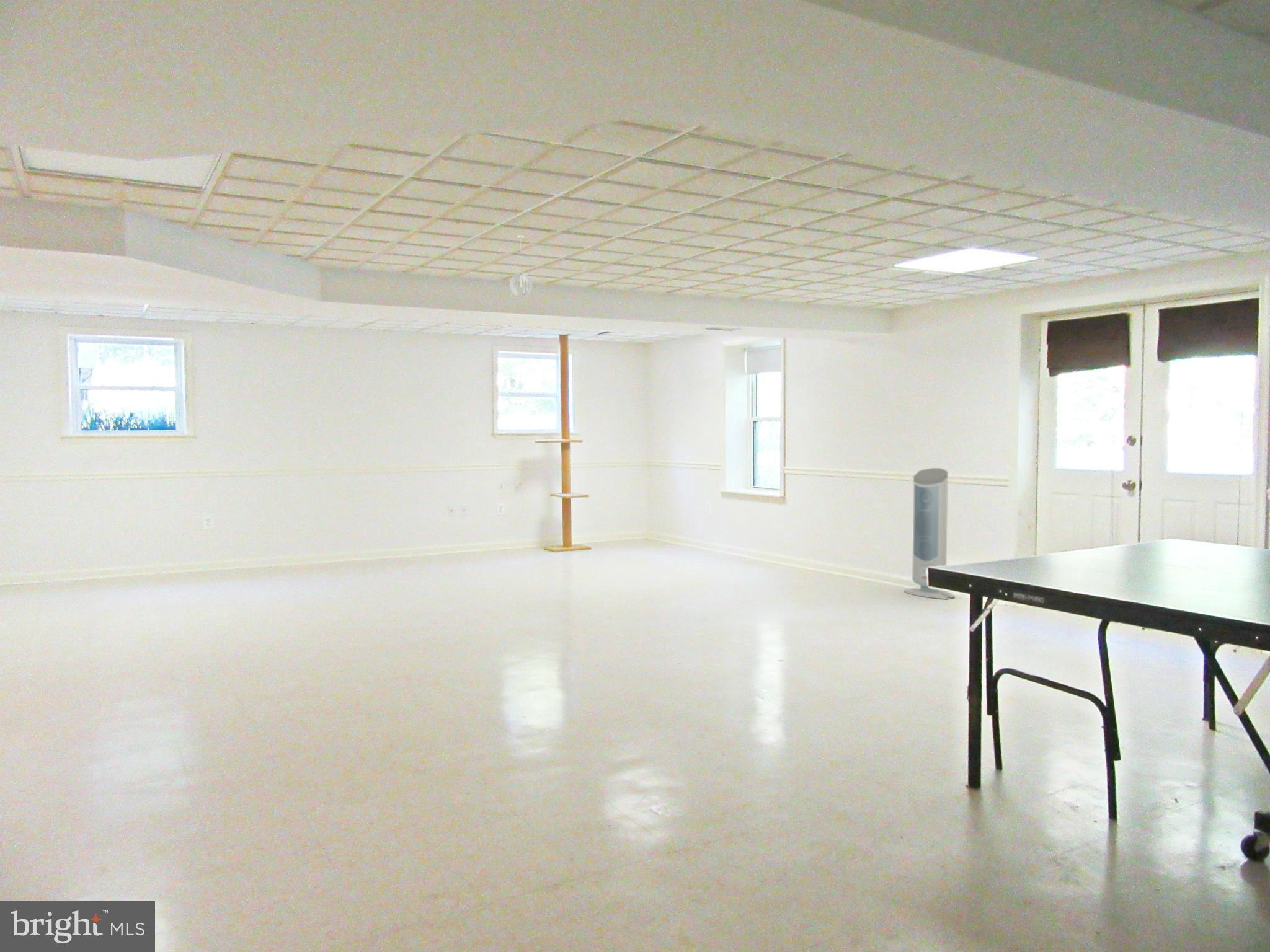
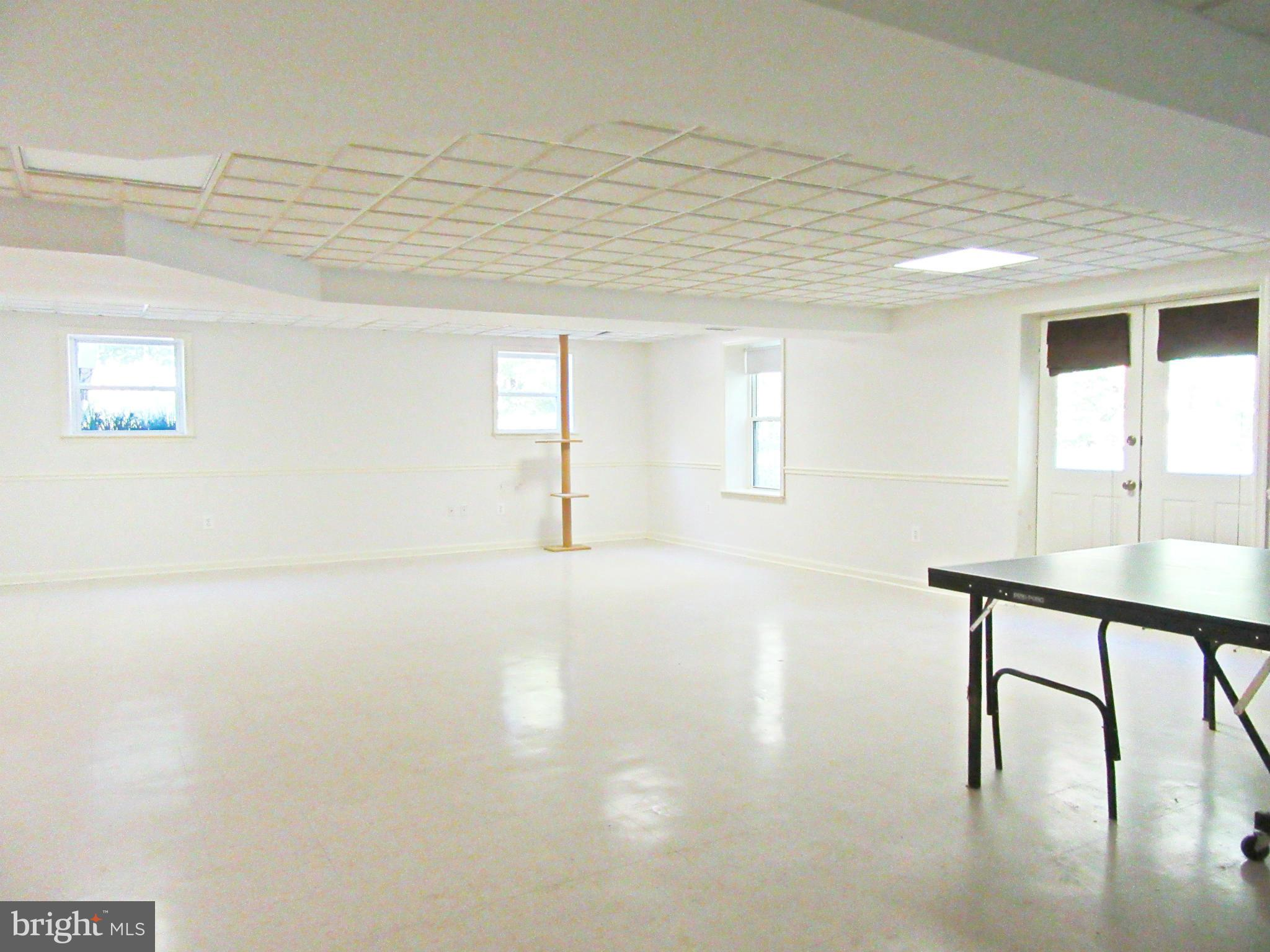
- pendant light [509,235,533,297]
- air purifier [904,467,955,600]
